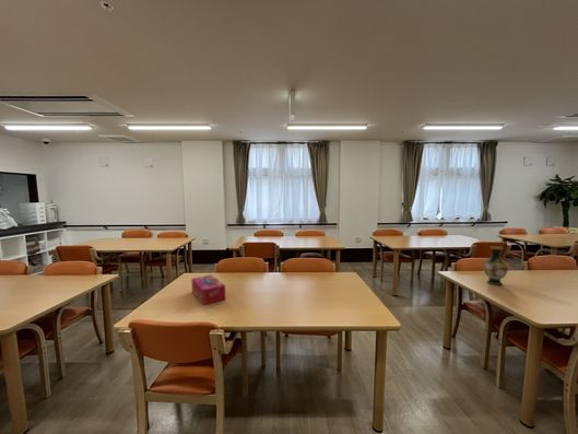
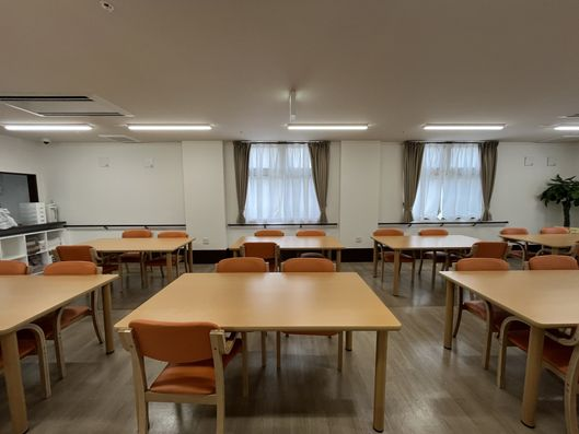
- tissue box [190,274,226,306]
- vase [483,245,509,286]
